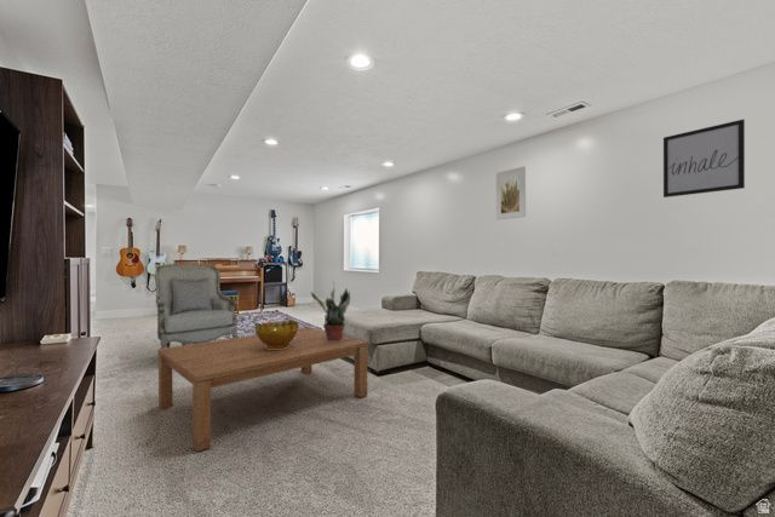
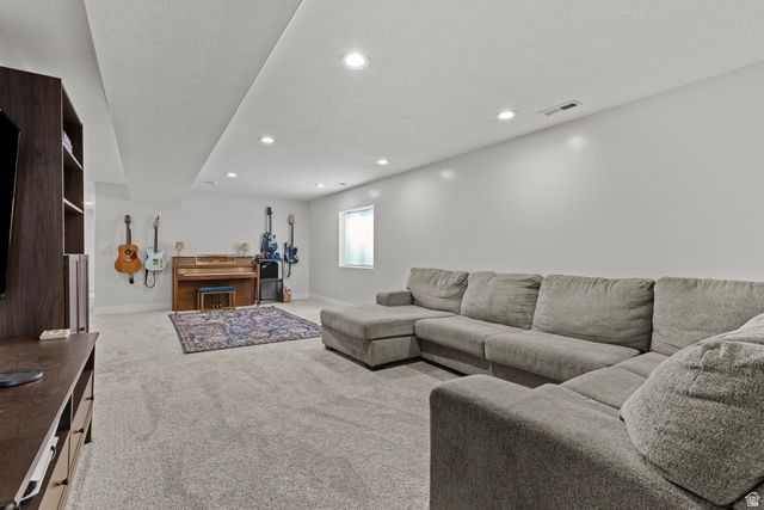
- coffee table [156,326,369,453]
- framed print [495,166,527,222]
- decorative bowl [254,318,300,350]
- wall art [662,119,746,199]
- armchair [154,263,240,349]
- potted plant [310,280,351,341]
